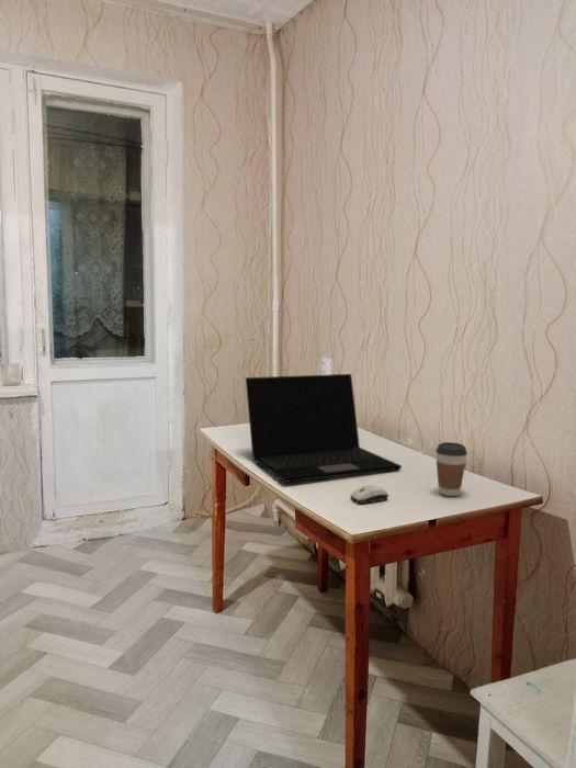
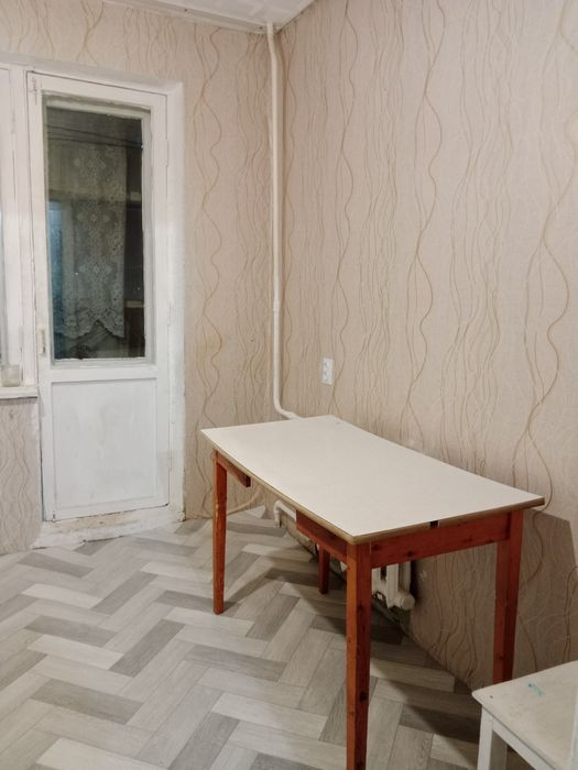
- computer mouse [350,484,389,505]
- coffee cup [434,441,468,497]
- laptop [245,373,403,484]
